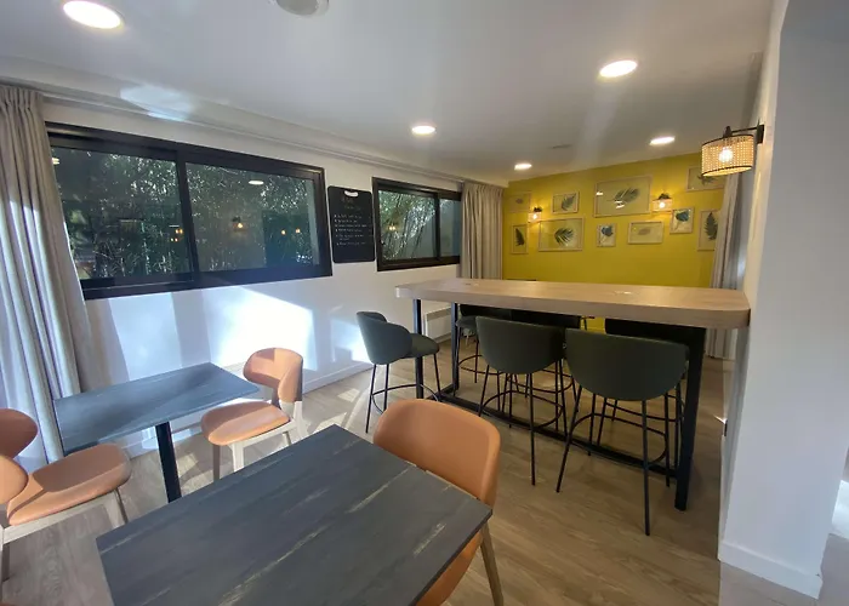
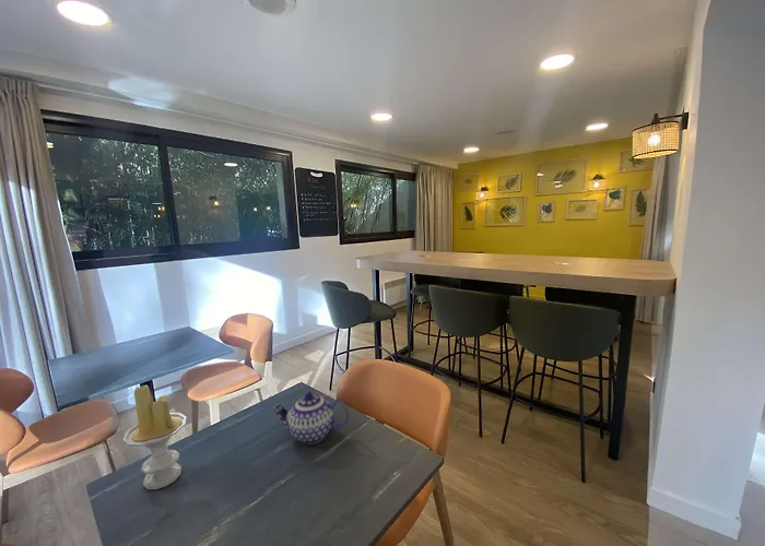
+ candle [121,384,188,490]
+ teapot [272,391,350,446]
